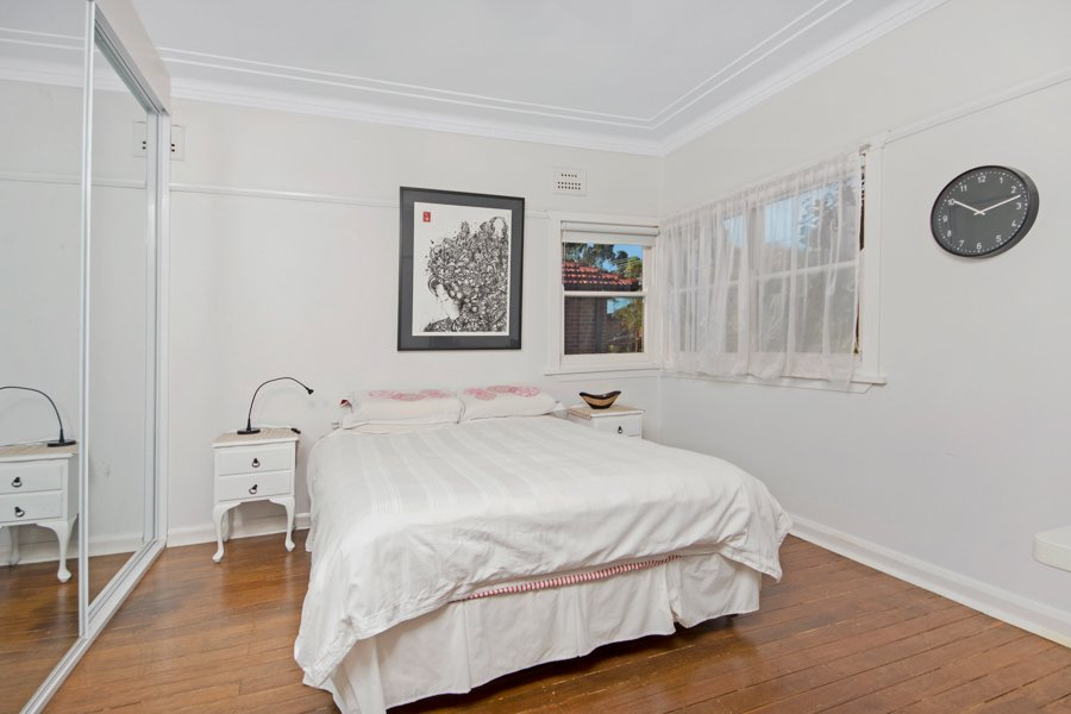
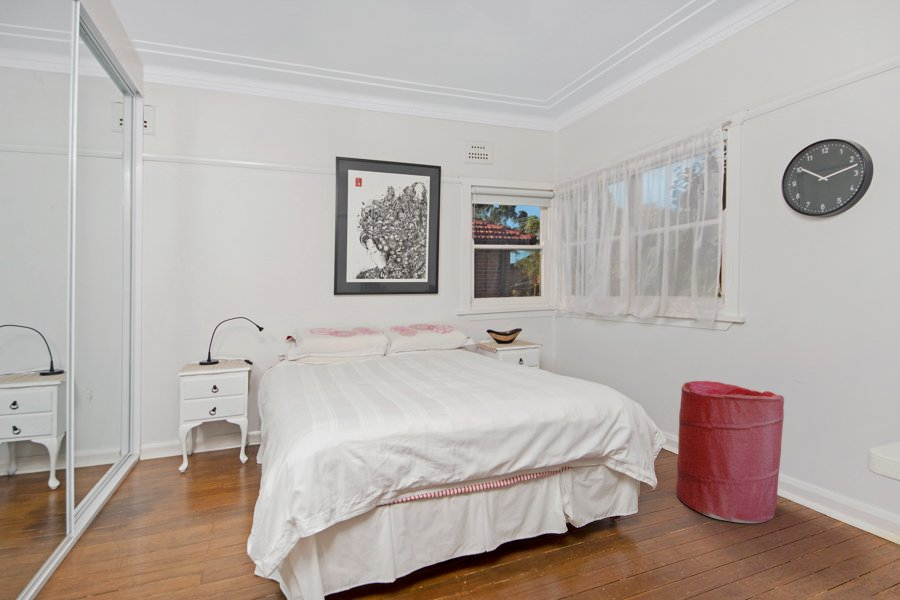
+ laundry hamper [675,380,785,524]
